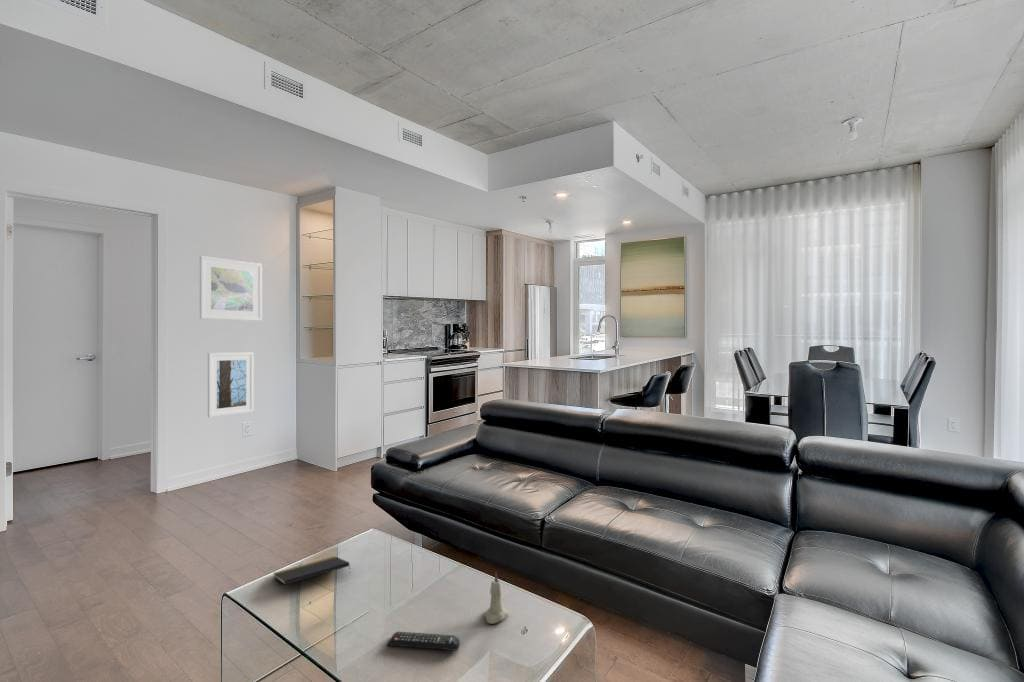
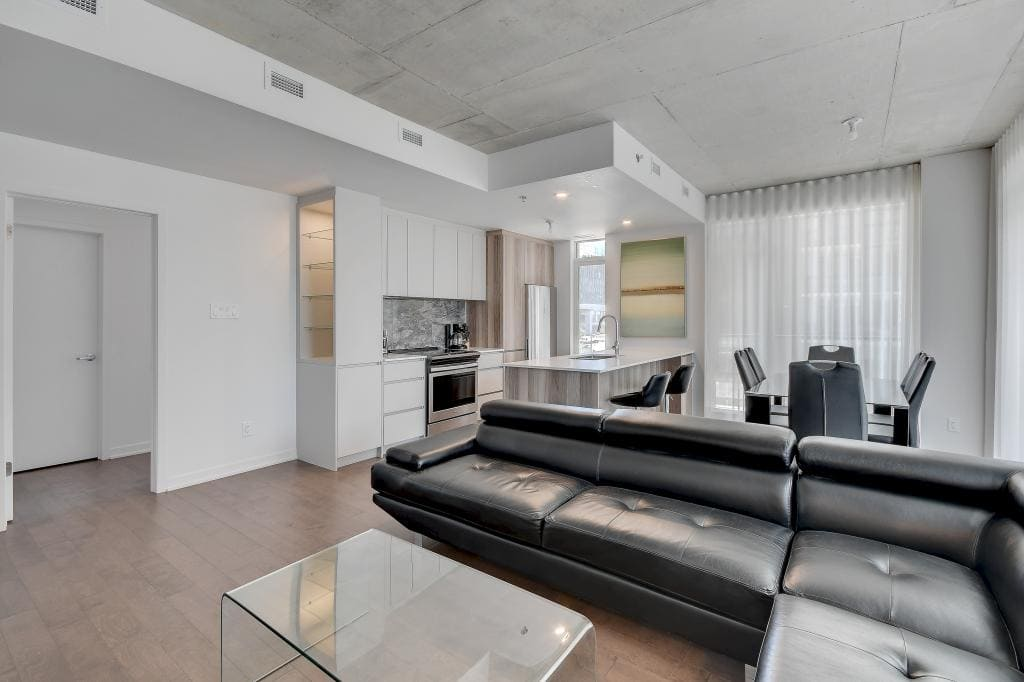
- remote control [386,631,461,652]
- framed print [207,351,255,418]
- candle [483,572,509,625]
- notepad [272,555,352,586]
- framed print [199,255,263,322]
